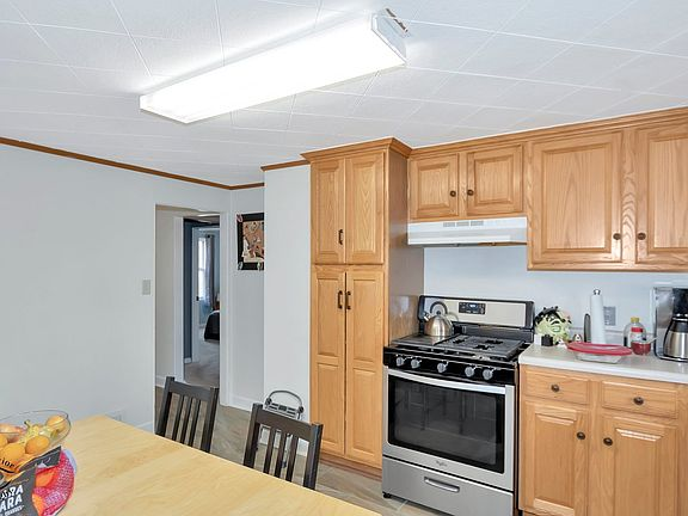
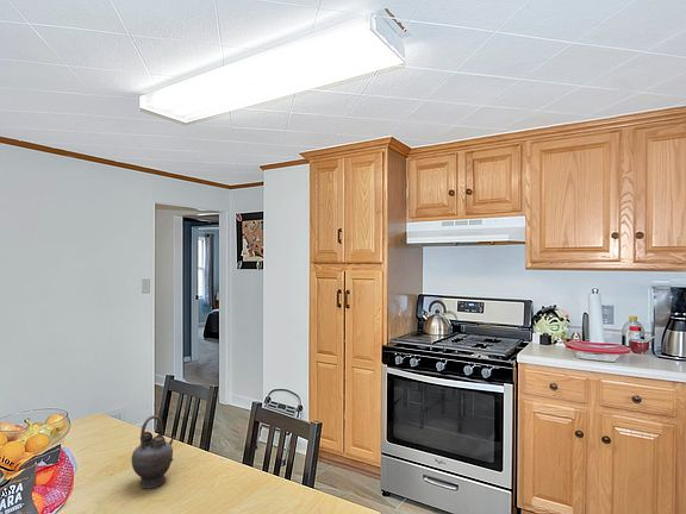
+ teapot [130,414,176,489]
